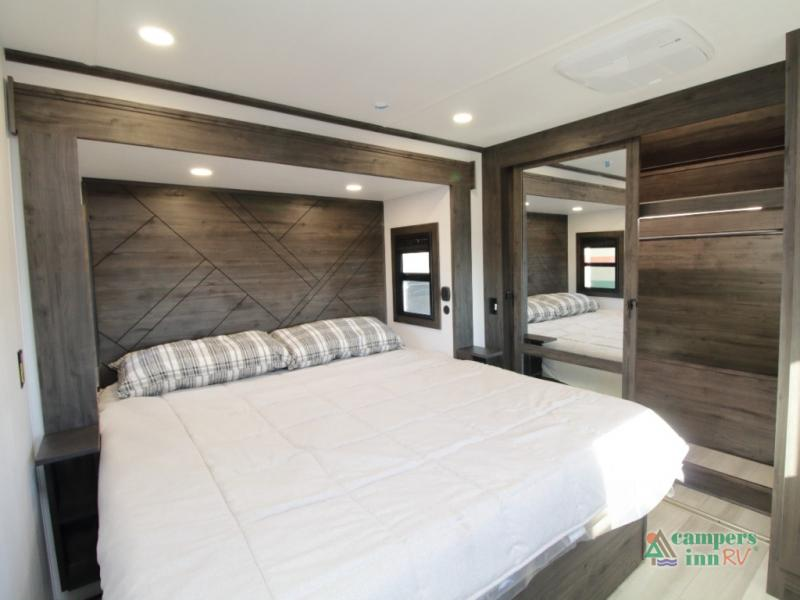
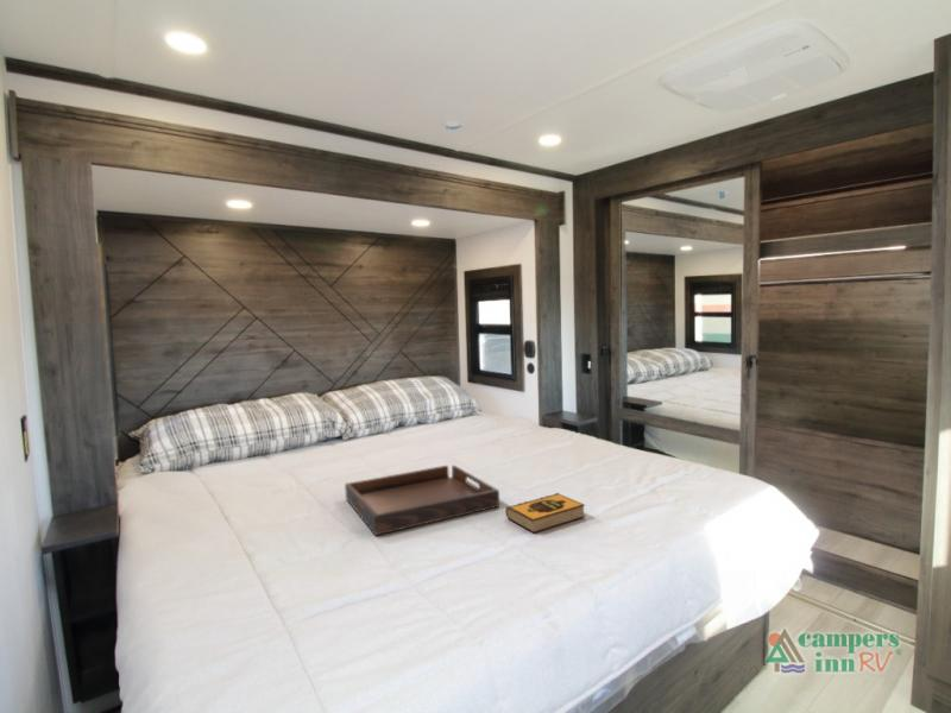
+ hardback book [504,492,586,534]
+ serving tray [344,465,500,536]
